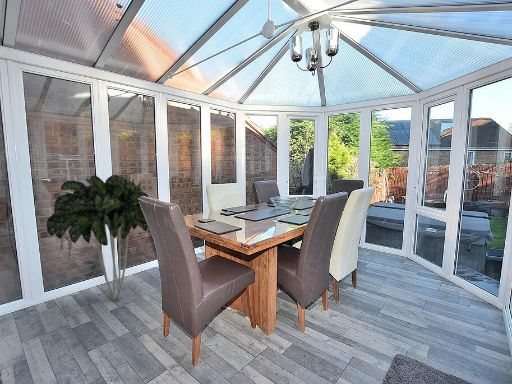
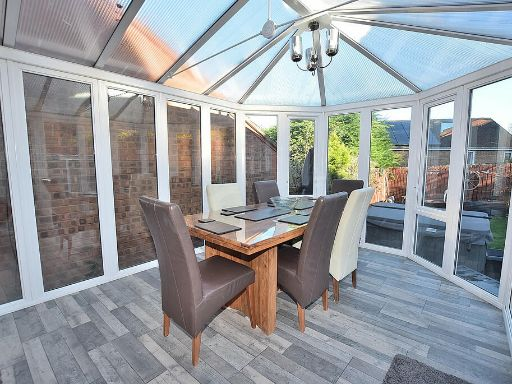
- indoor plant [45,174,149,301]
